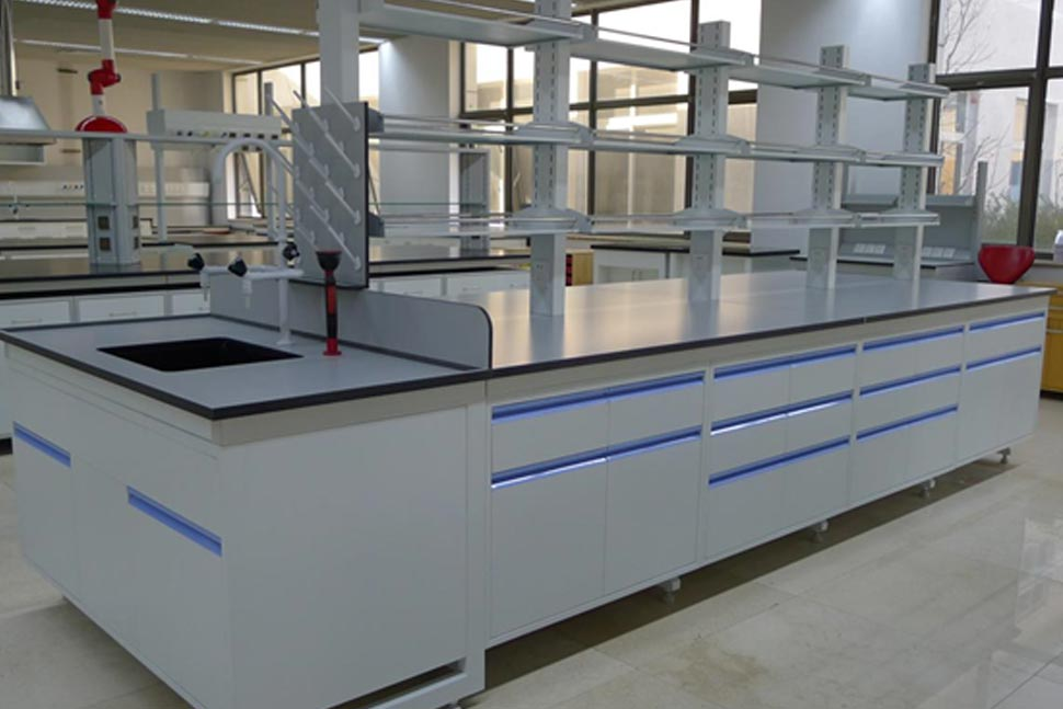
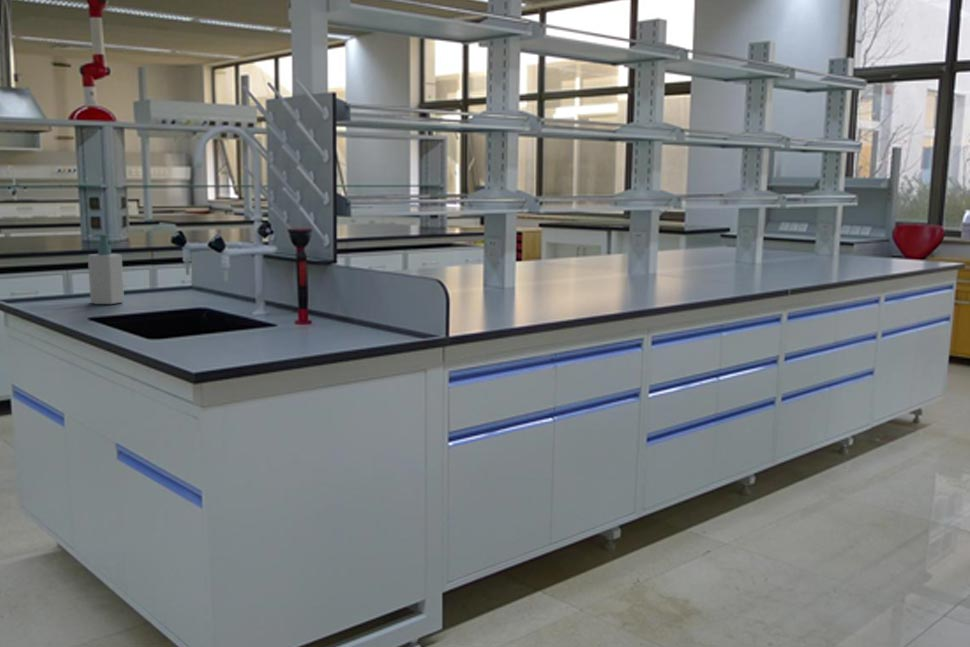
+ soap bottle [87,233,125,305]
